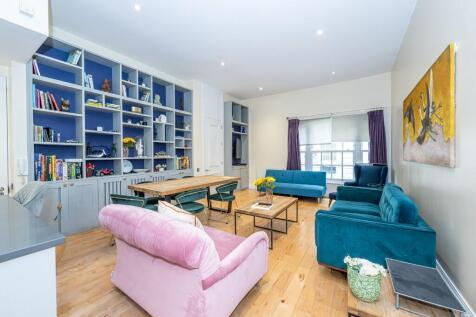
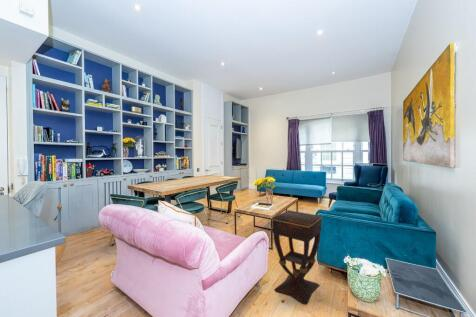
+ side table [271,209,323,305]
